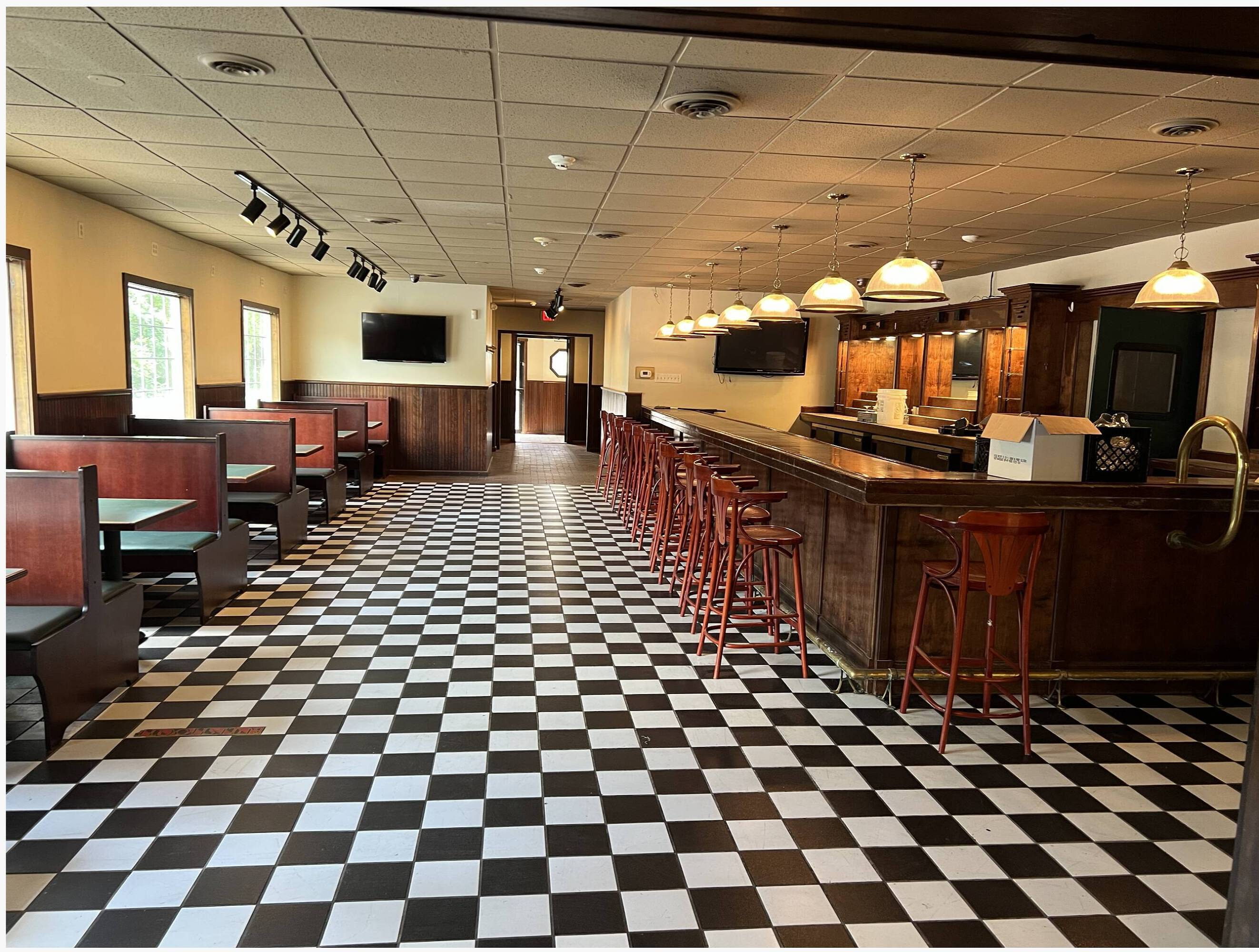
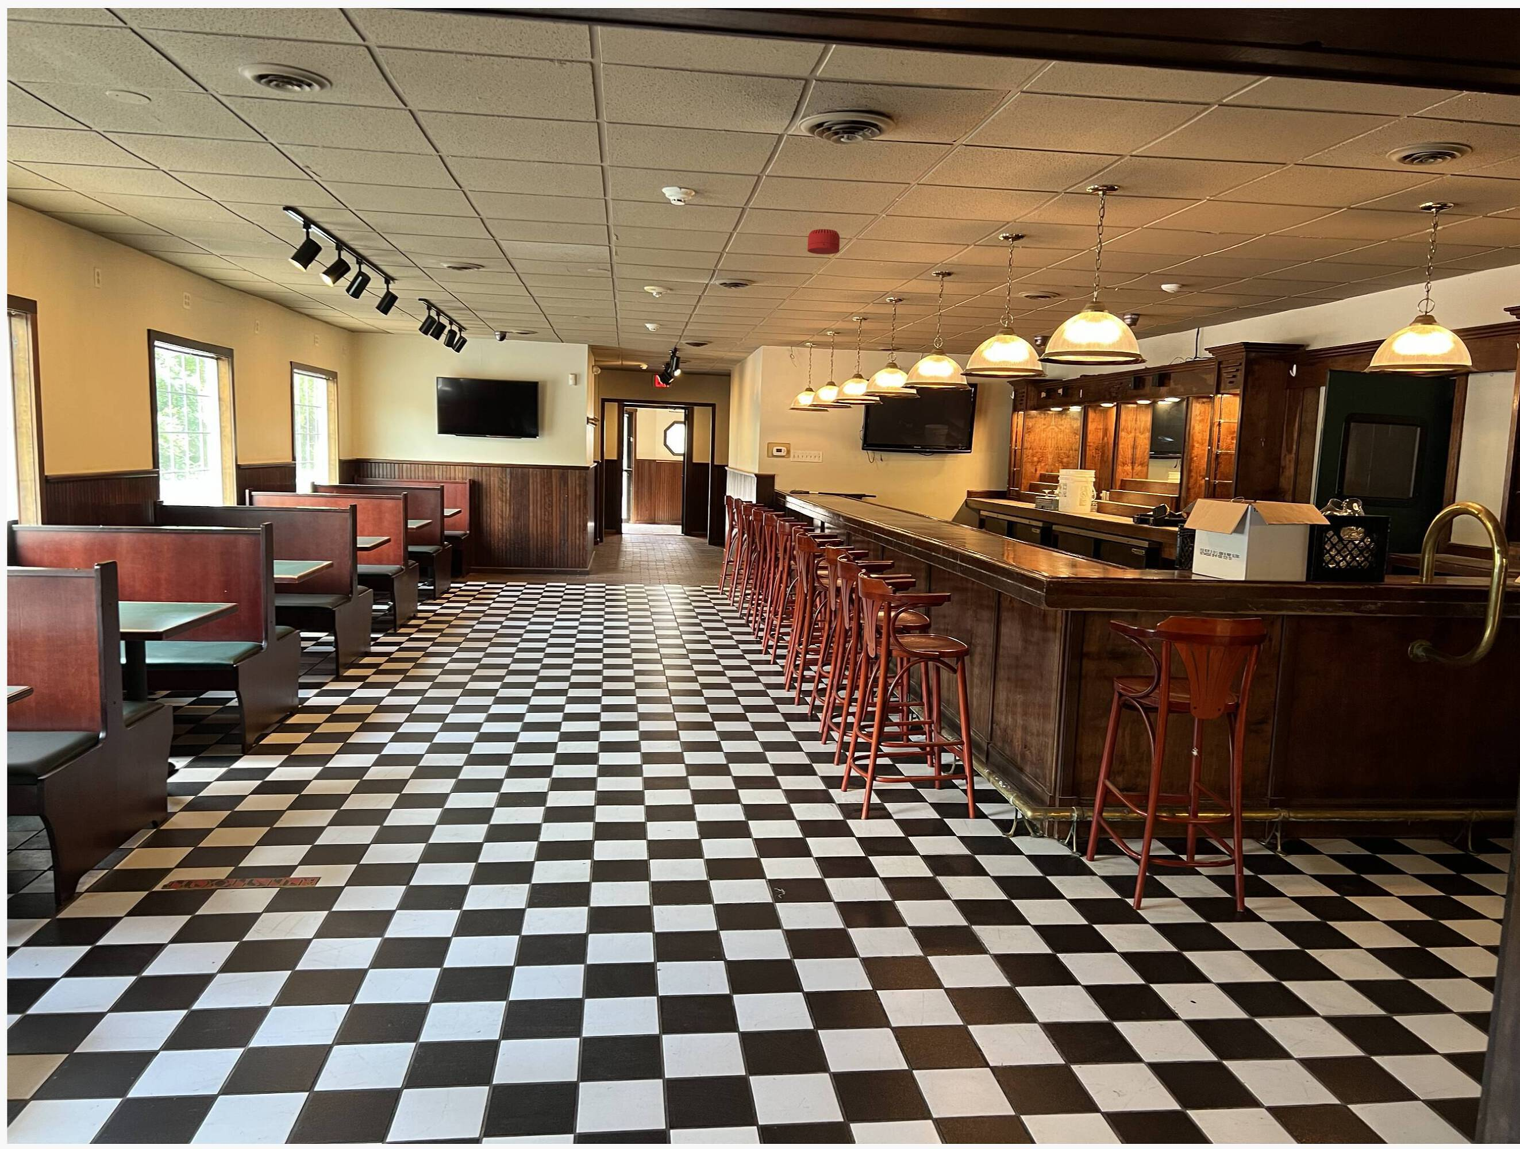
+ smoke detector [806,228,840,255]
